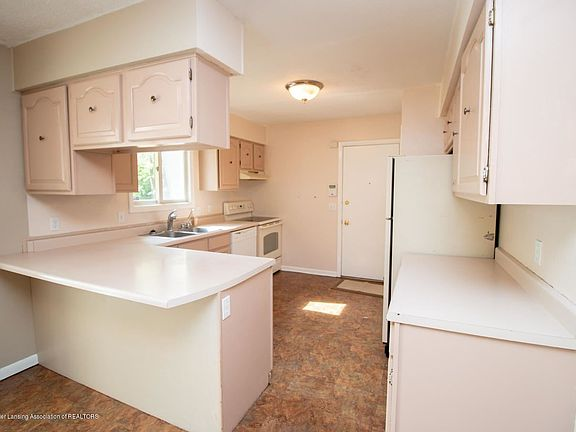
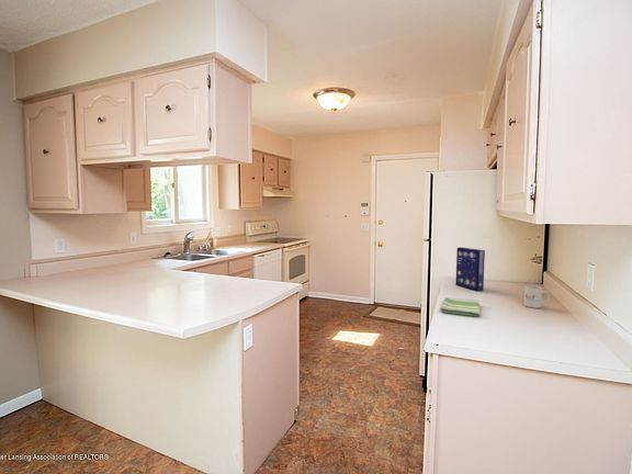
+ mug [522,284,550,309]
+ cereal box [454,246,486,292]
+ dish towel [439,296,481,317]
